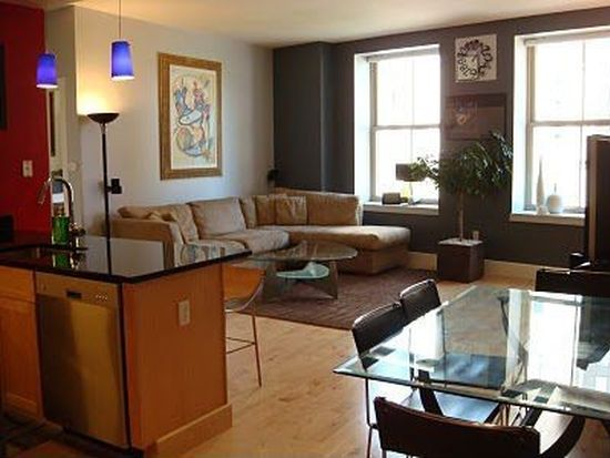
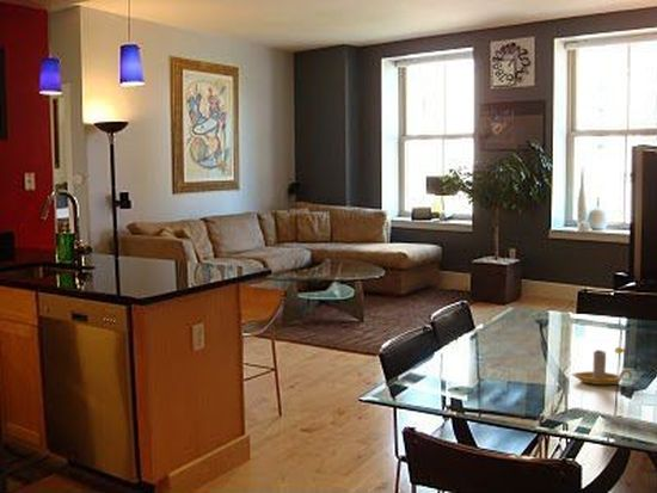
+ candle holder [571,346,633,386]
